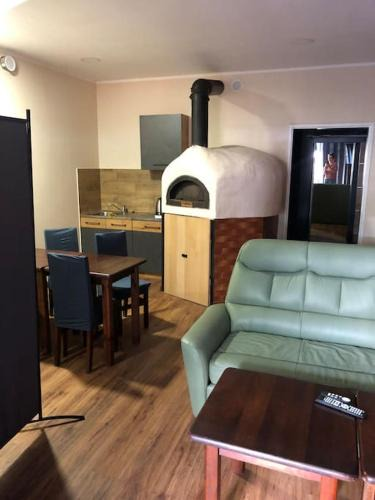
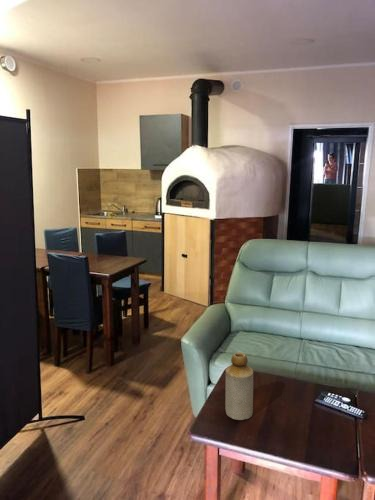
+ bottle [224,351,254,421]
